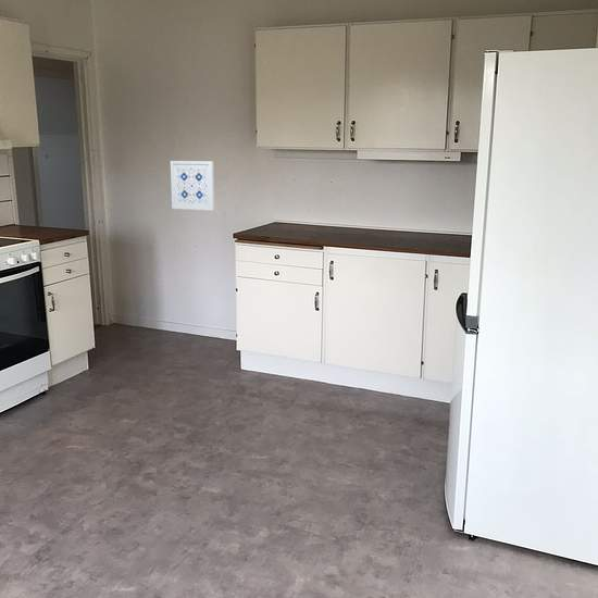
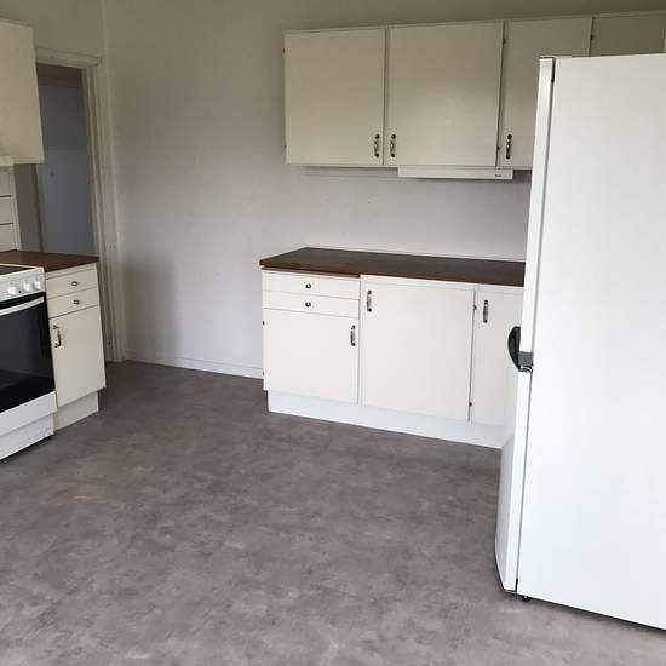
- wall art [170,160,215,211]
